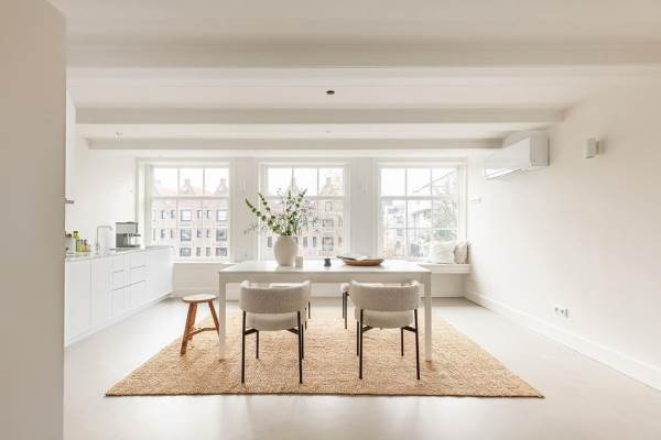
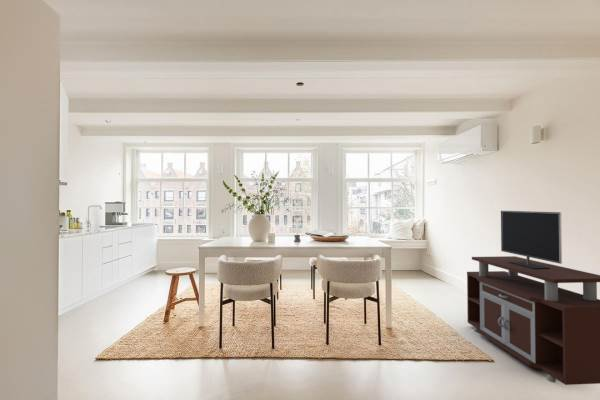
+ tv stand [466,210,600,386]
